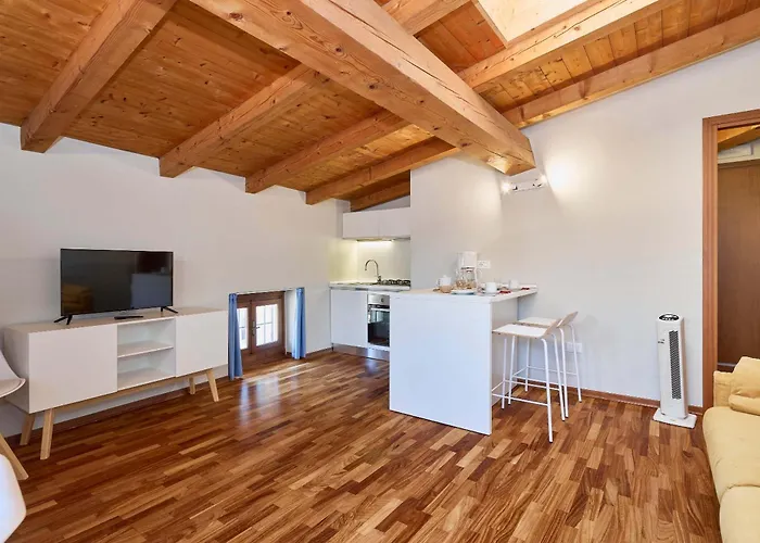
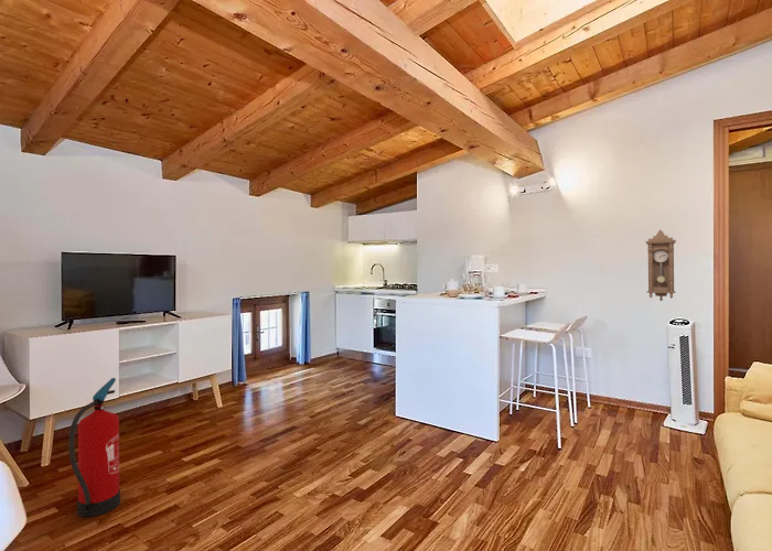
+ pendulum clock [644,229,677,302]
+ fire extinguisher [67,377,121,518]
